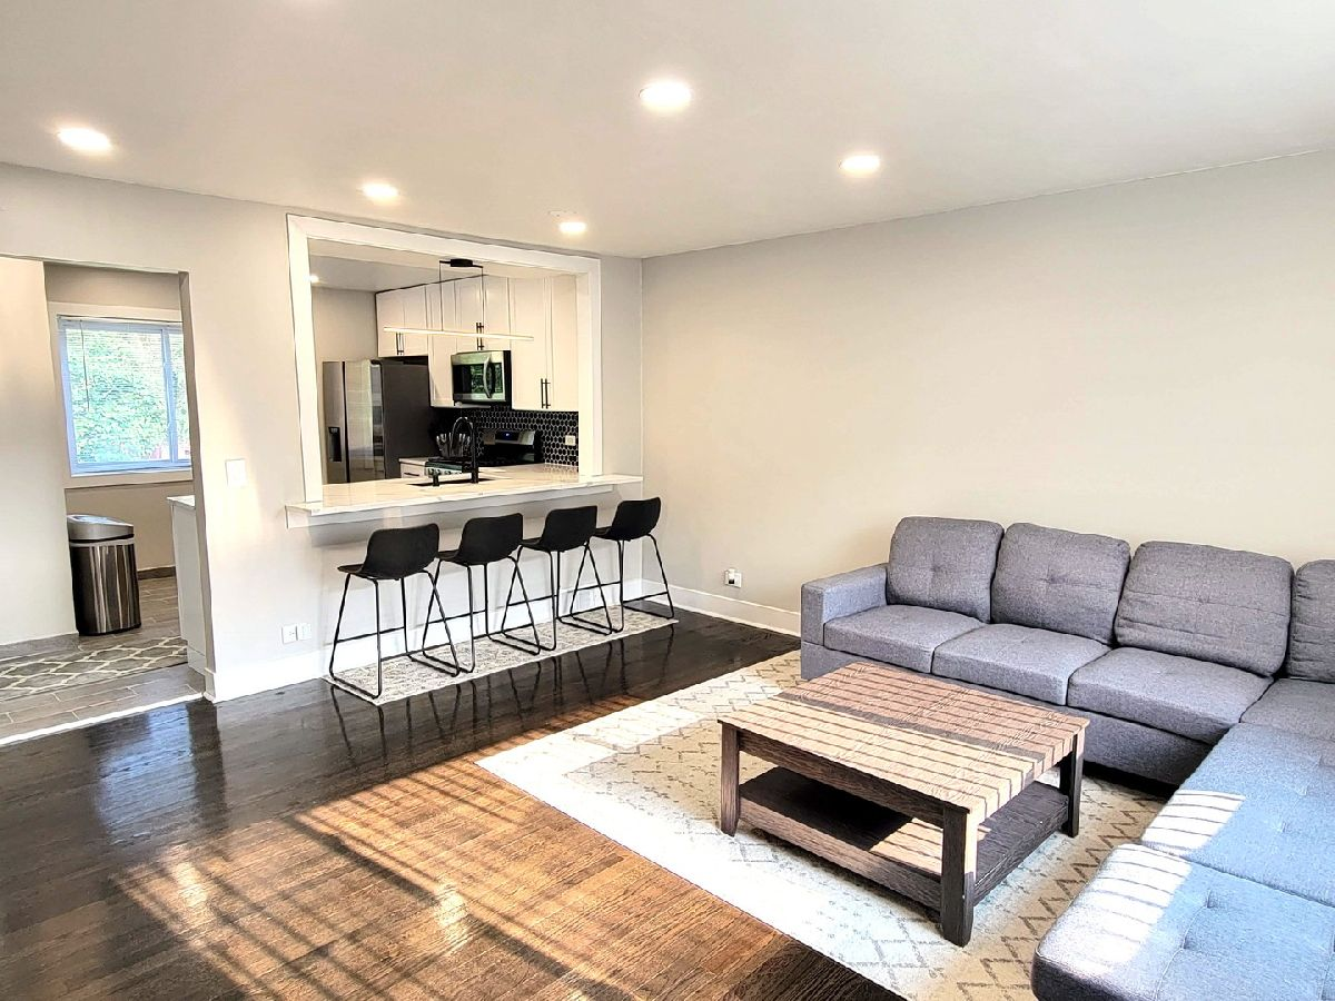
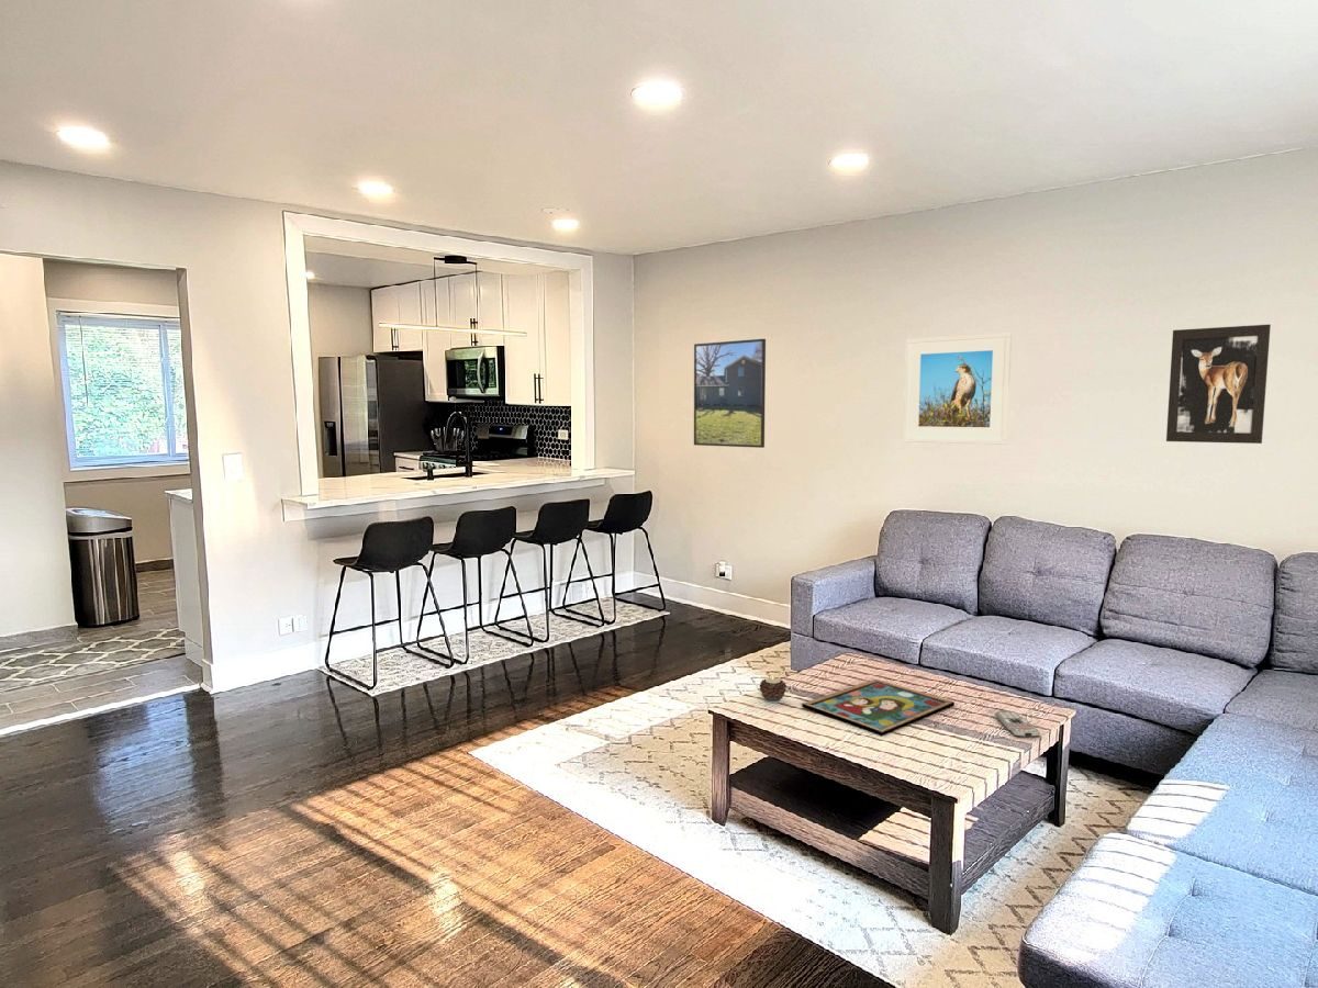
+ candle [758,675,788,704]
+ wall art [1165,324,1272,445]
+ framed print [902,332,1013,446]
+ framed painting [801,678,956,737]
+ remote control [994,709,1041,739]
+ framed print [693,338,767,449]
